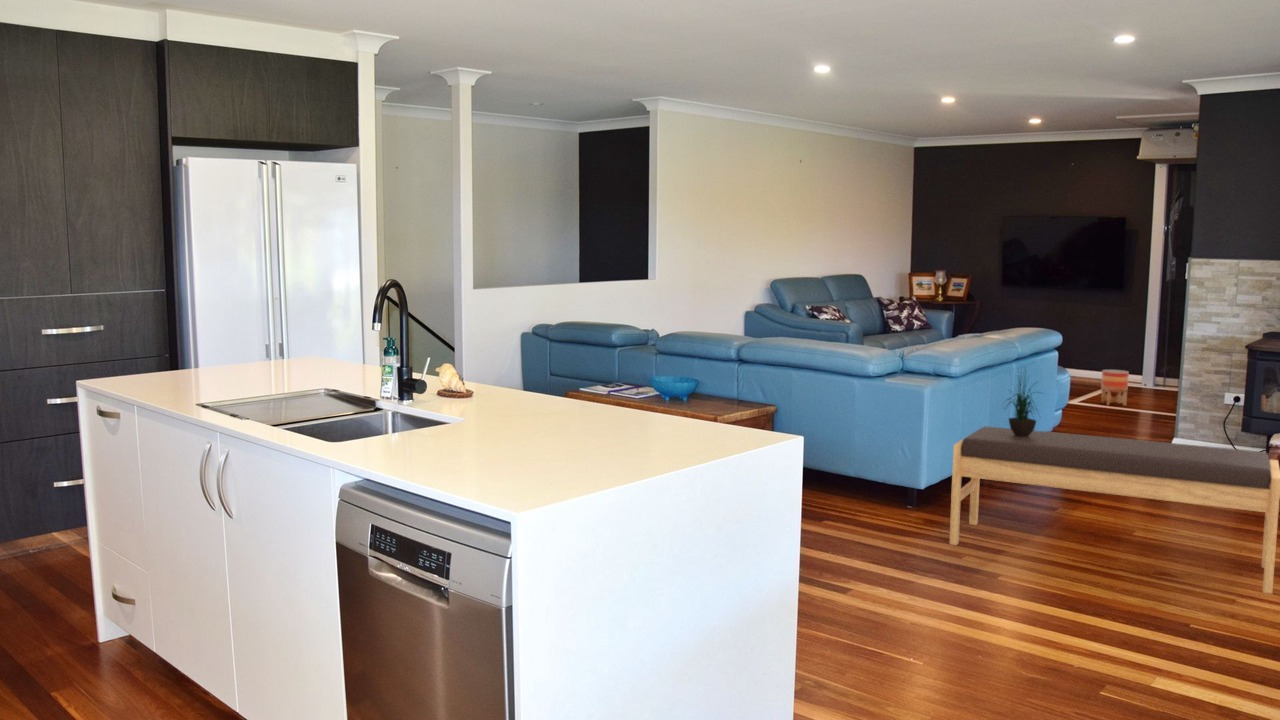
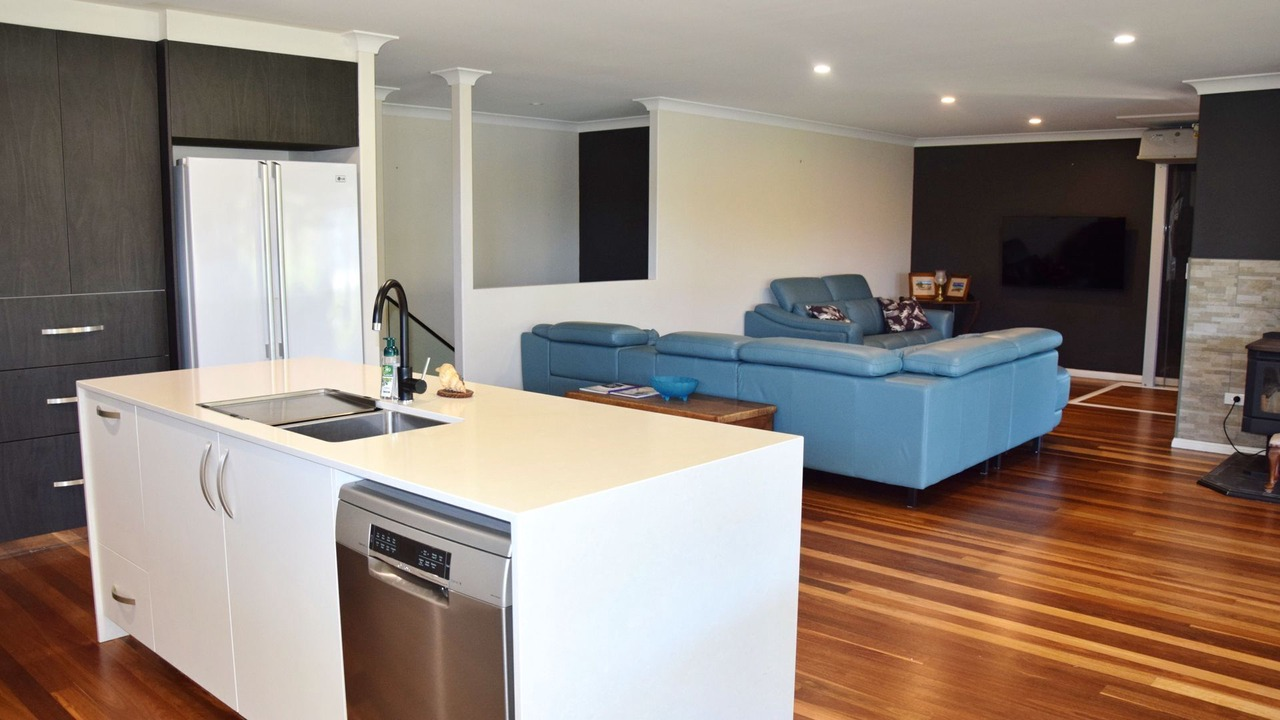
- potted plant [1001,358,1044,437]
- planter [1100,369,1130,407]
- bench [948,425,1280,595]
